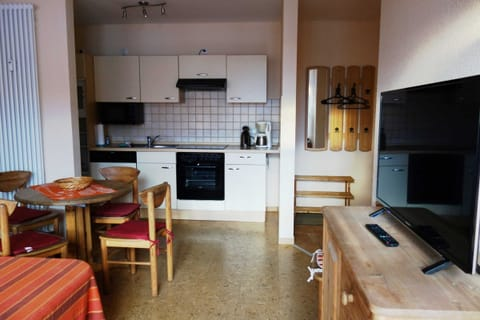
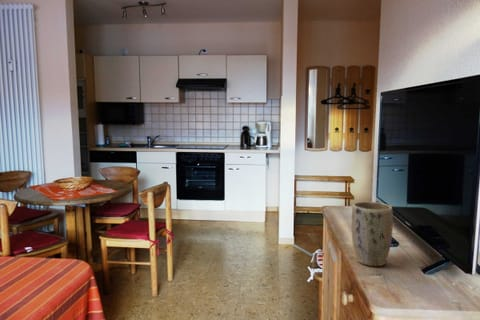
+ plant pot [350,201,394,267]
